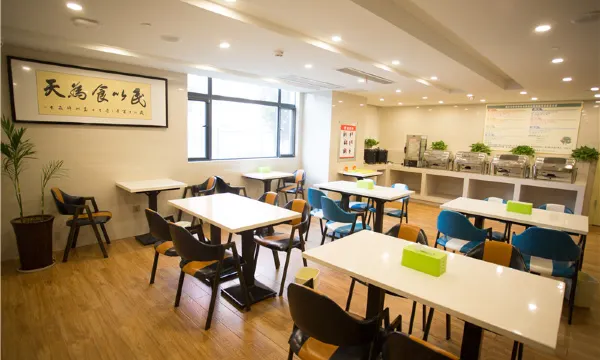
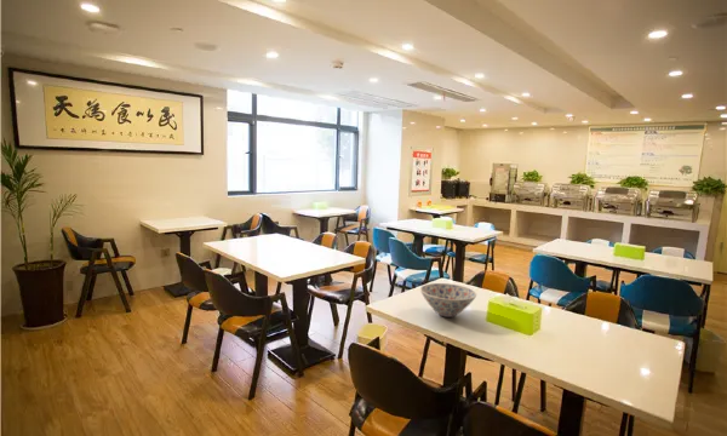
+ bowl [419,282,477,319]
